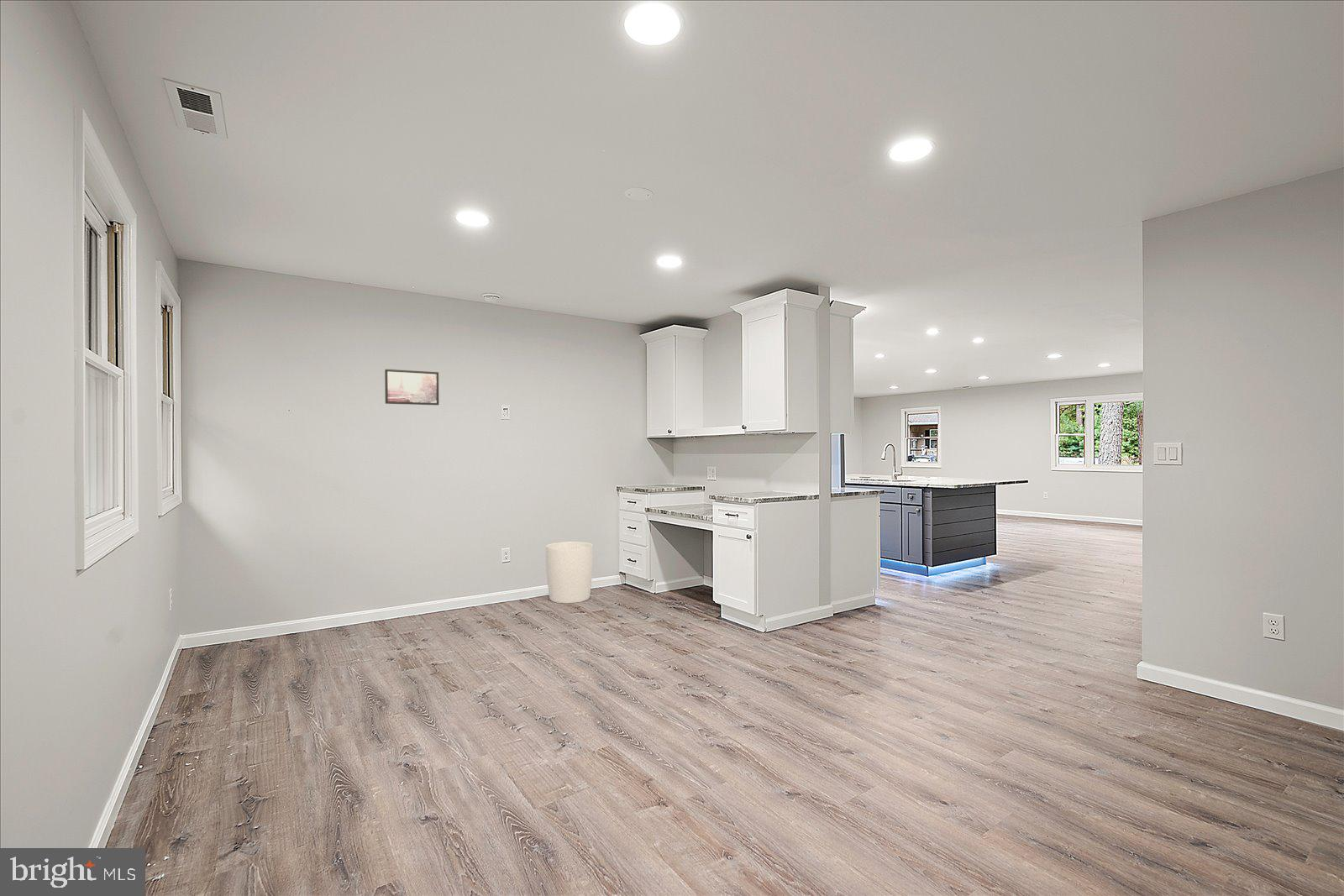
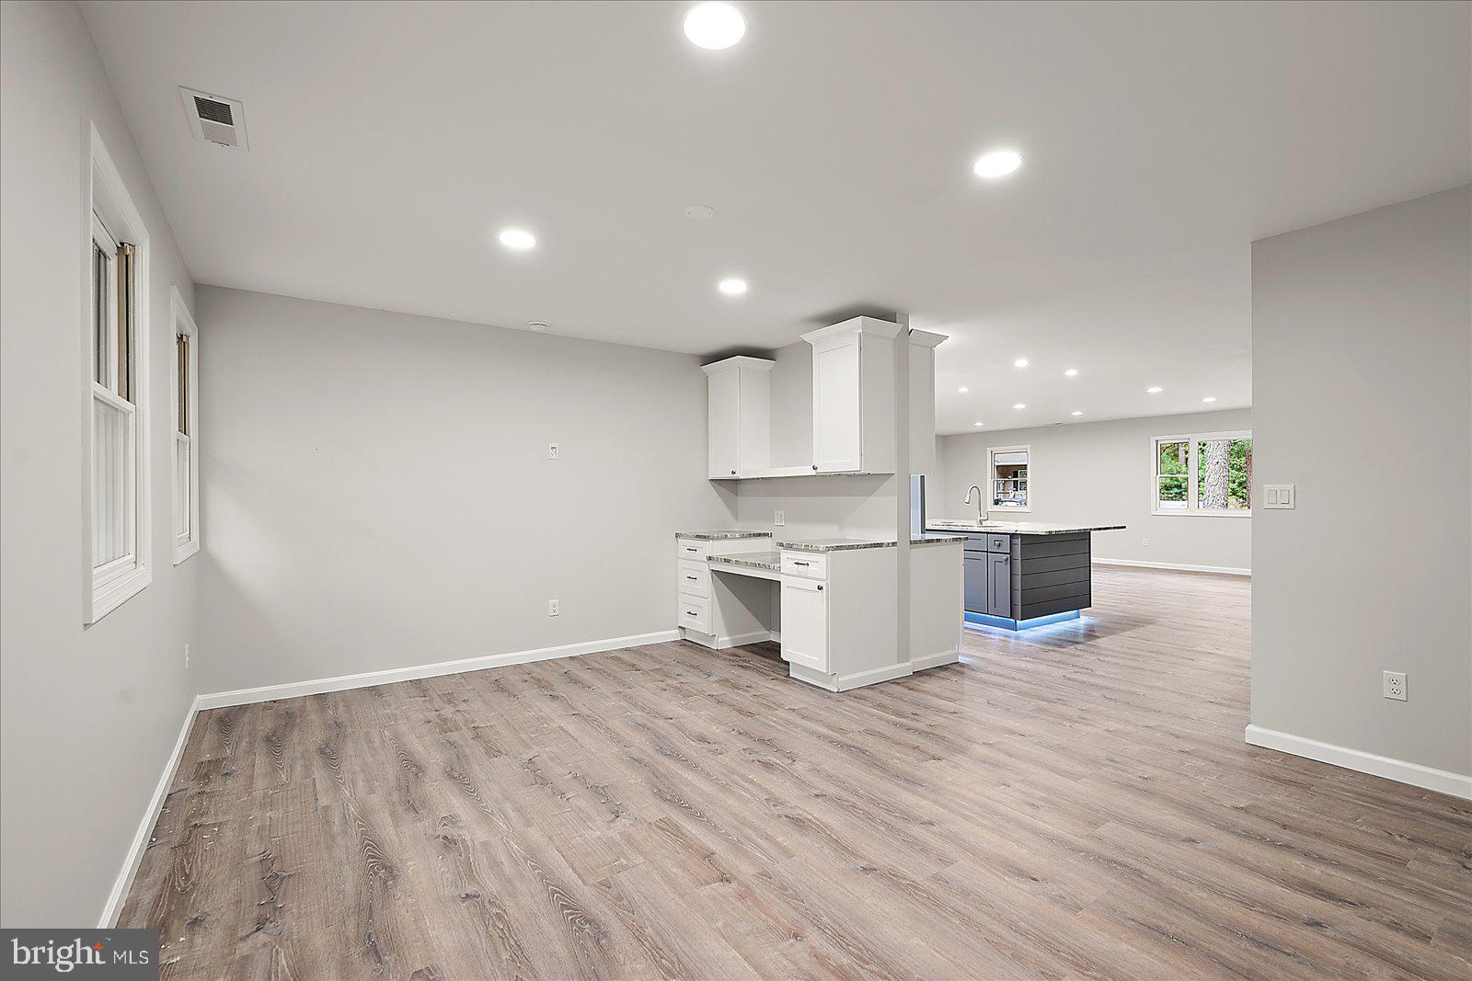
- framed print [384,369,440,406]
- trash can [545,541,594,605]
